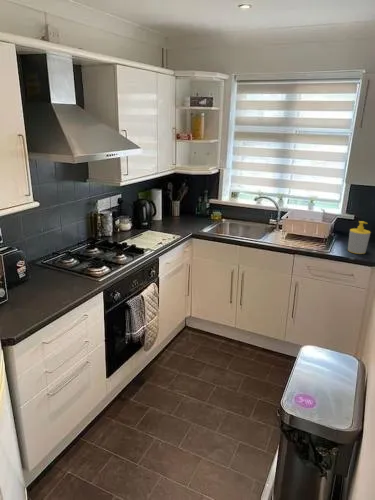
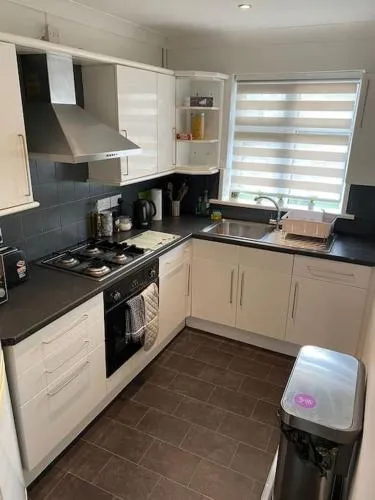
- soap bottle [347,220,372,255]
